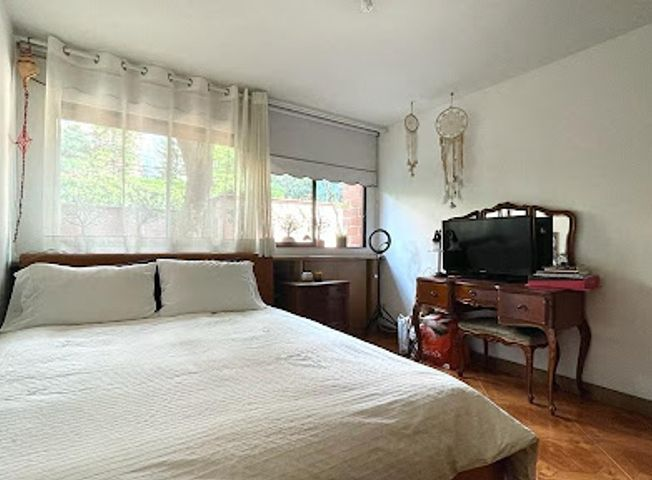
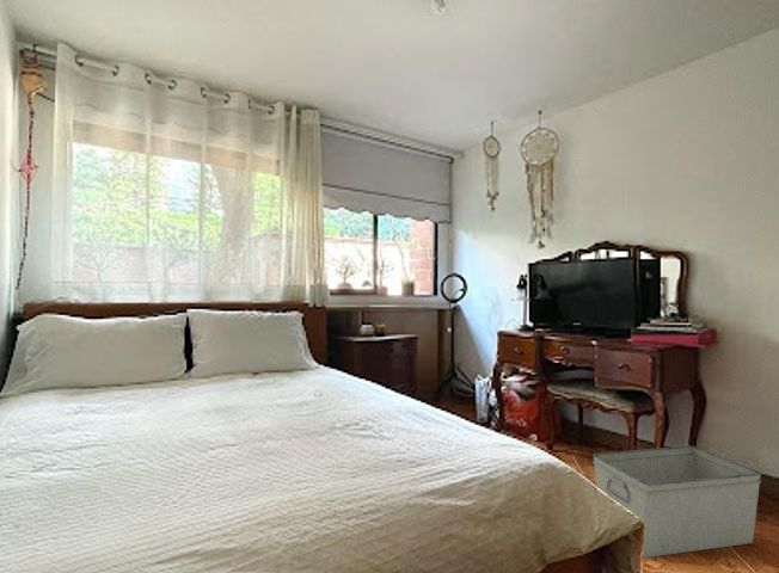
+ storage bin [591,445,762,559]
